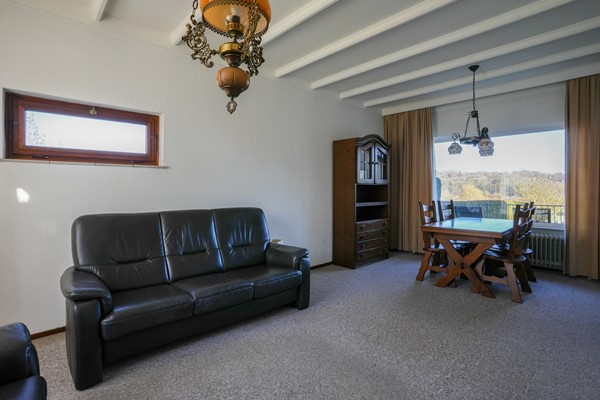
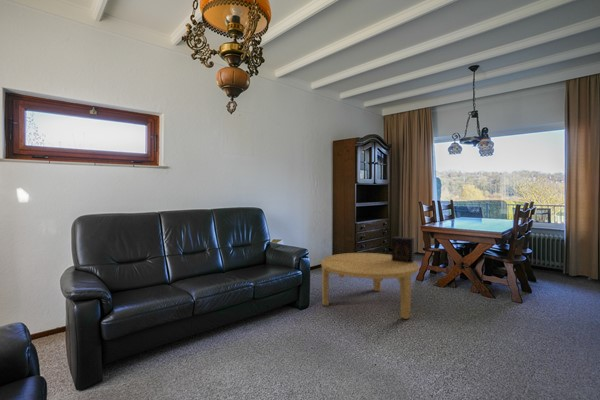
+ coffee table [320,252,420,320]
+ decorative box [391,236,415,263]
